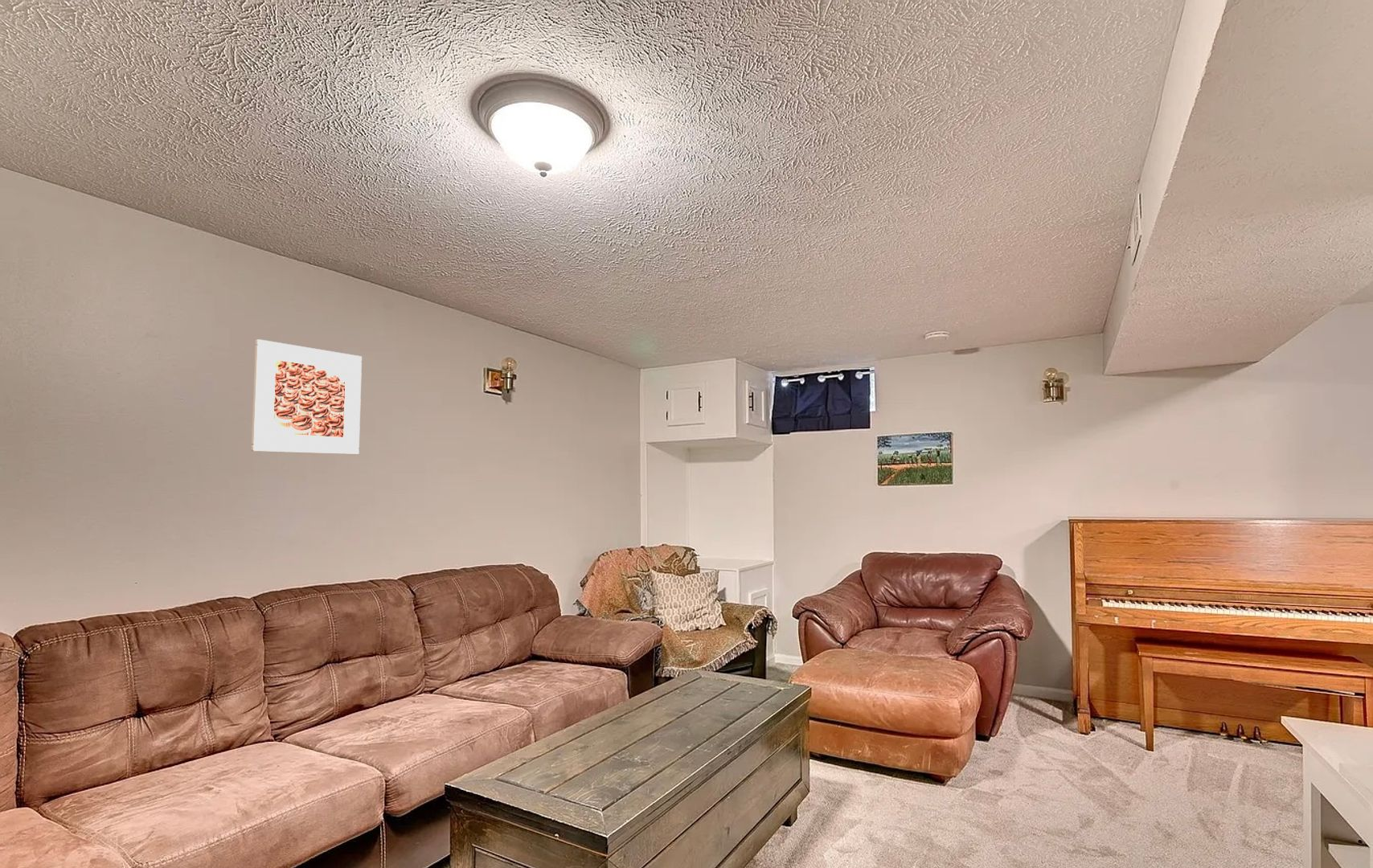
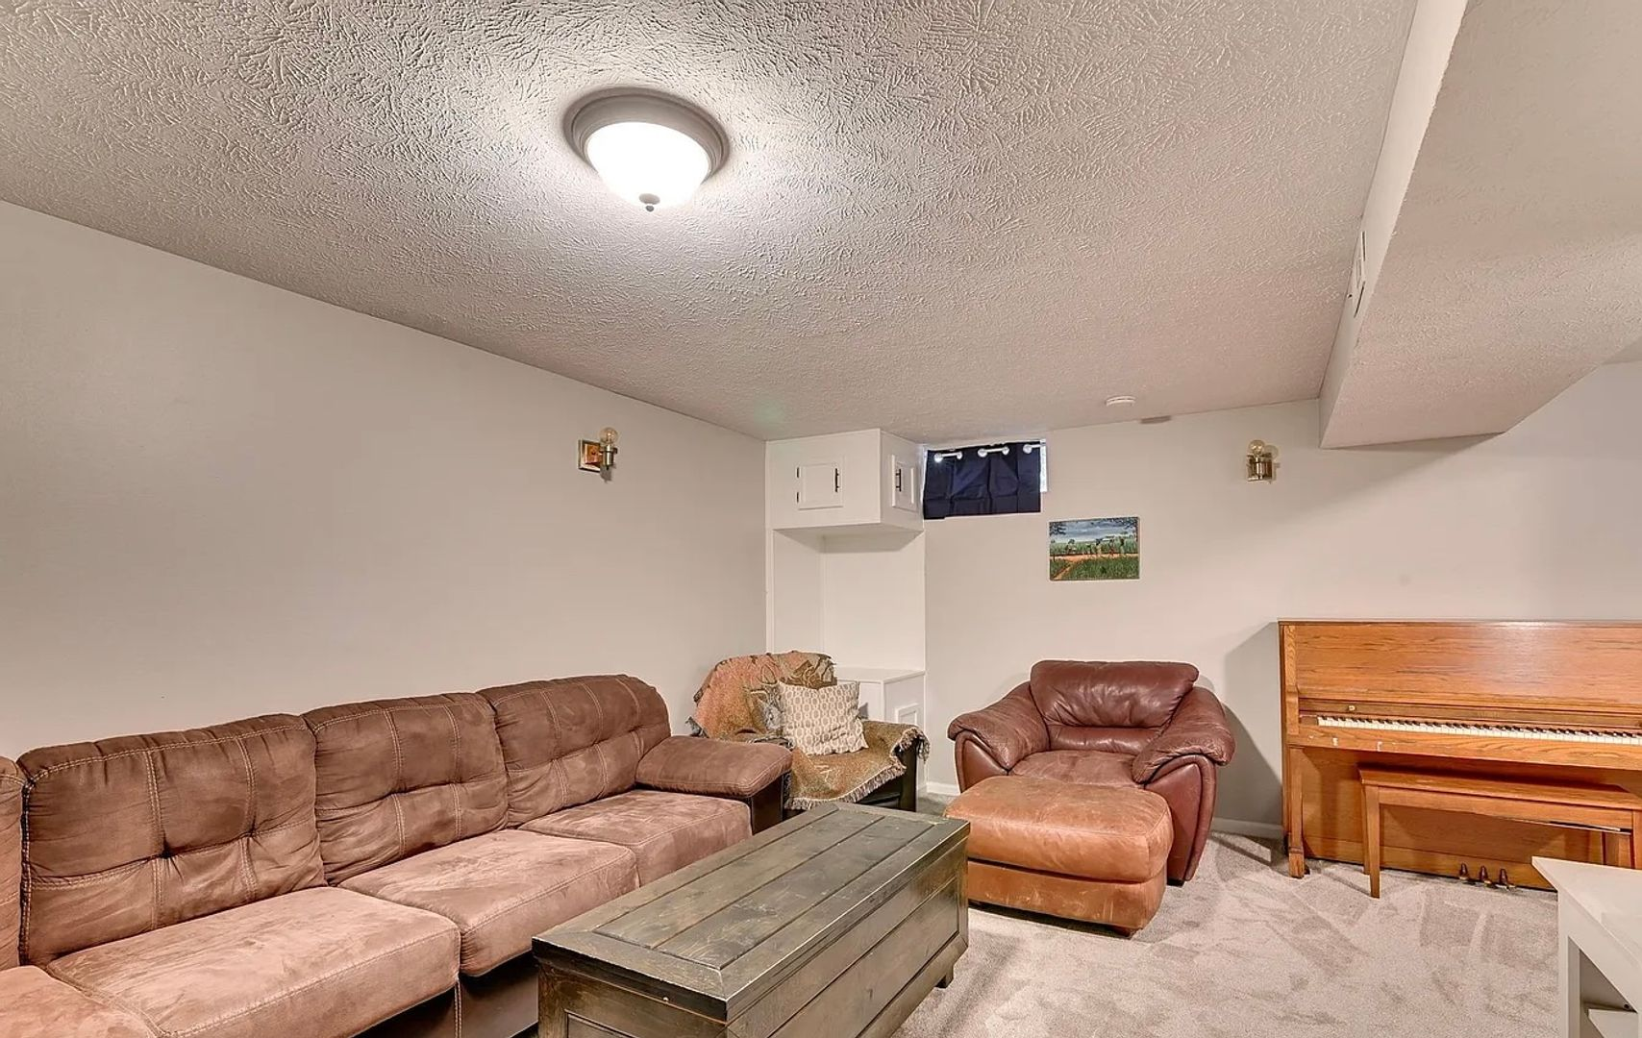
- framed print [251,338,363,455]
